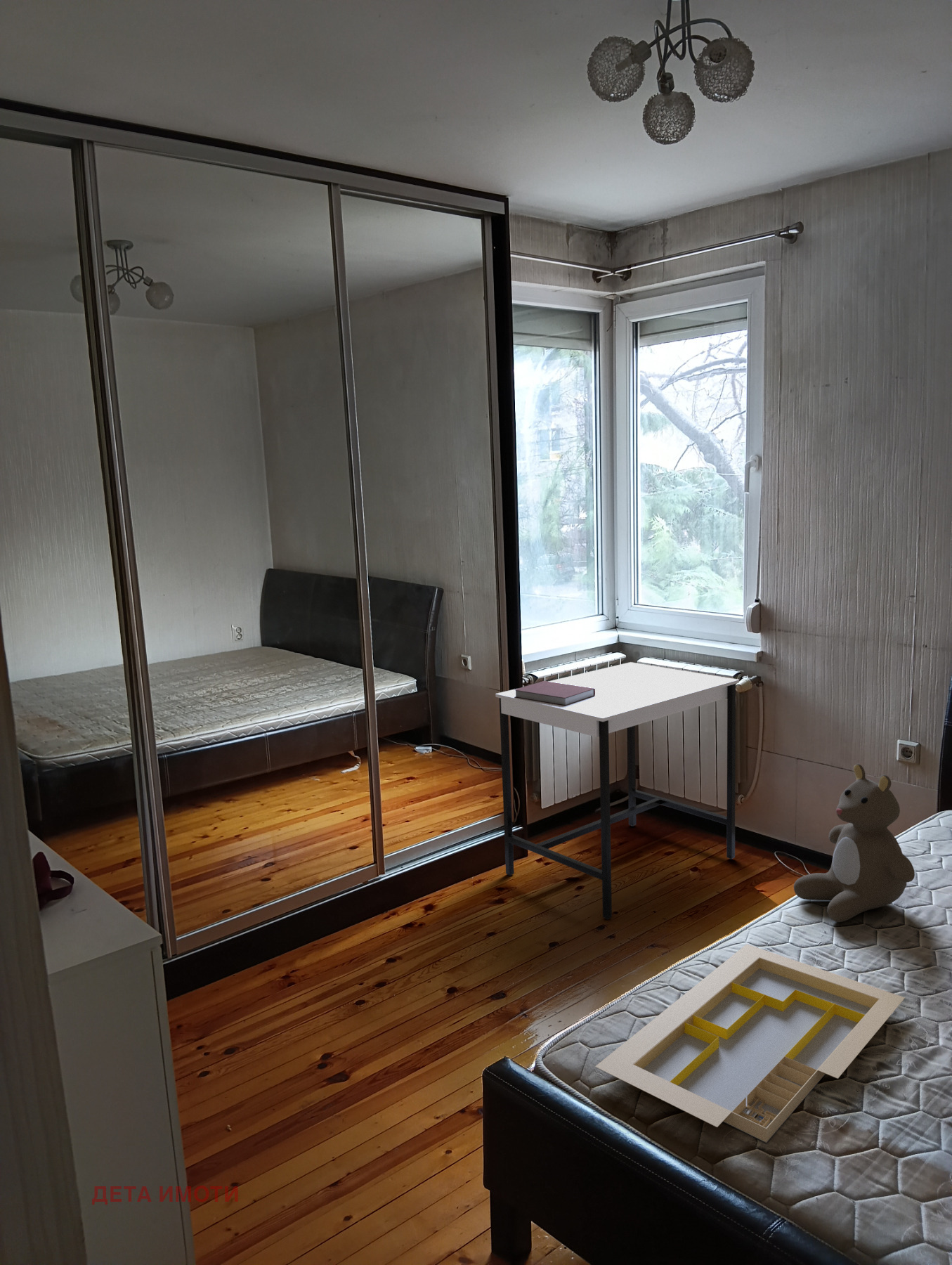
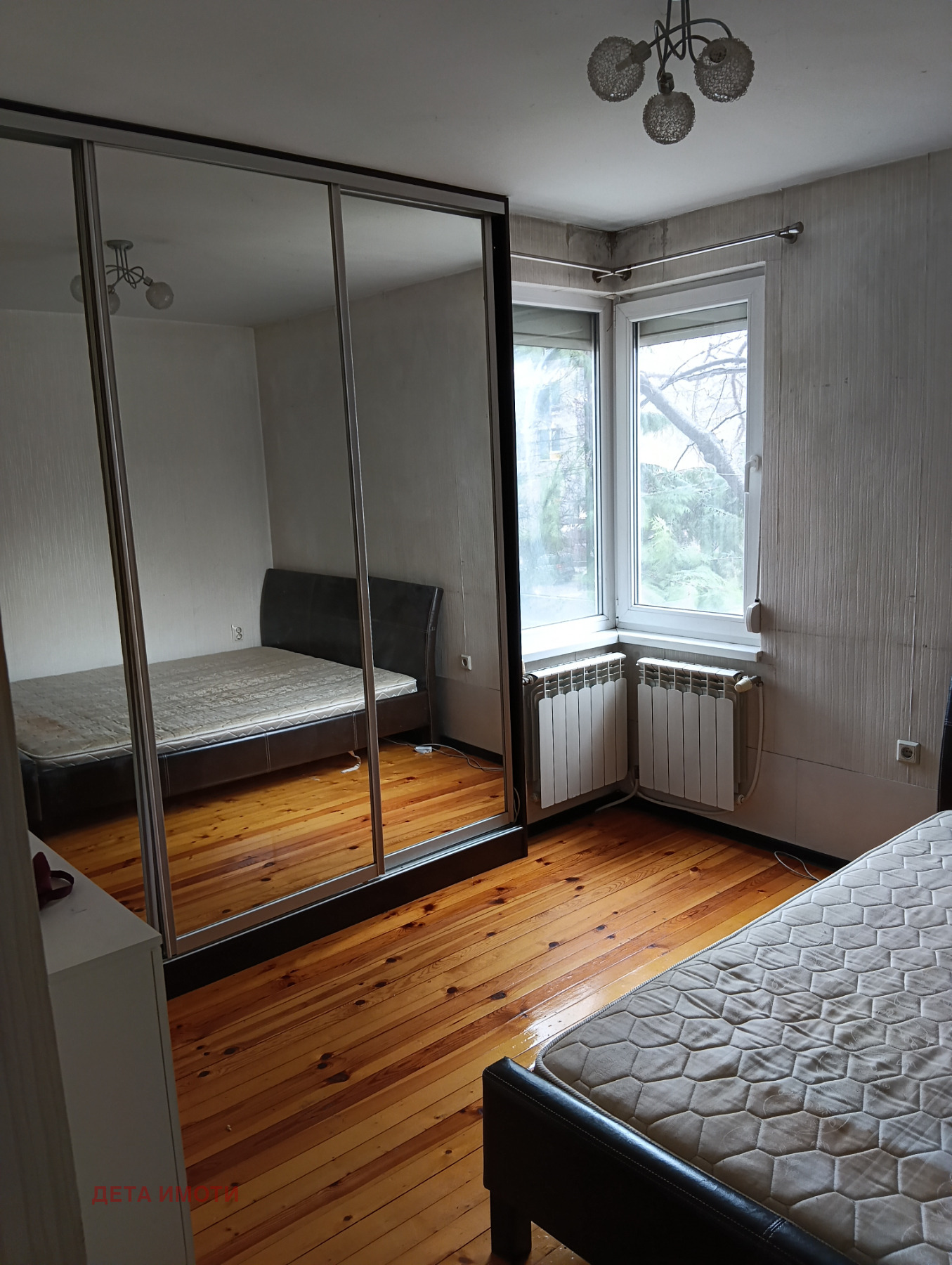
- teddy bear [793,763,915,923]
- serving tray [594,944,906,1143]
- desk [495,661,740,920]
- notebook [514,680,595,706]
